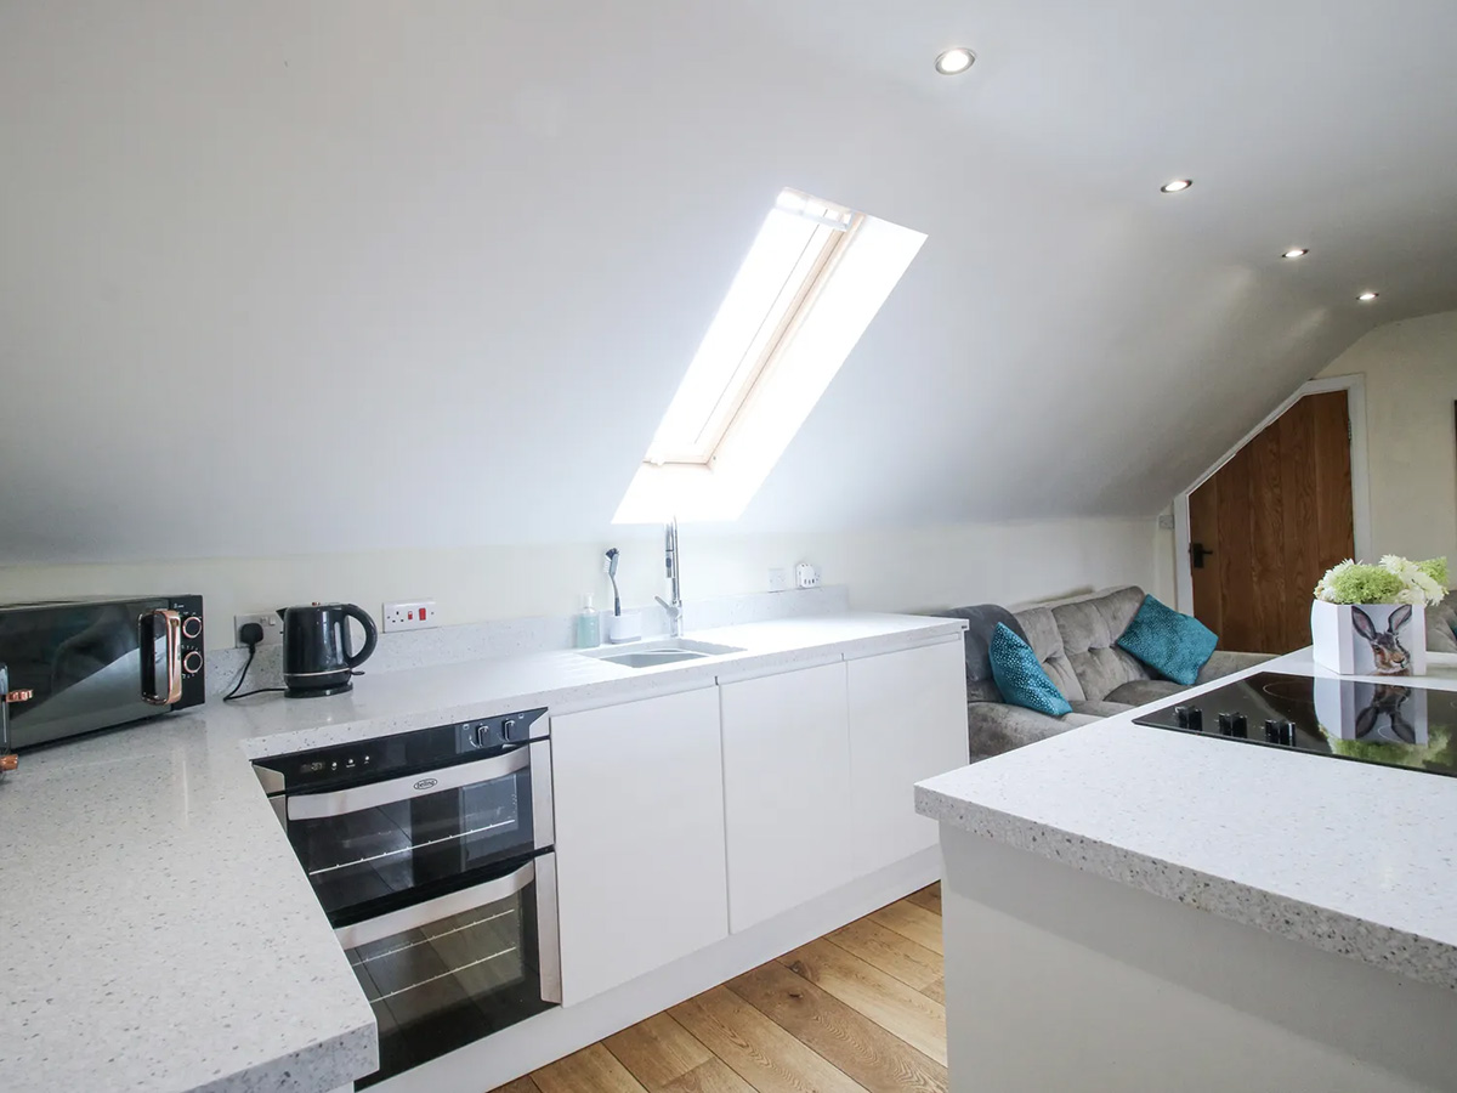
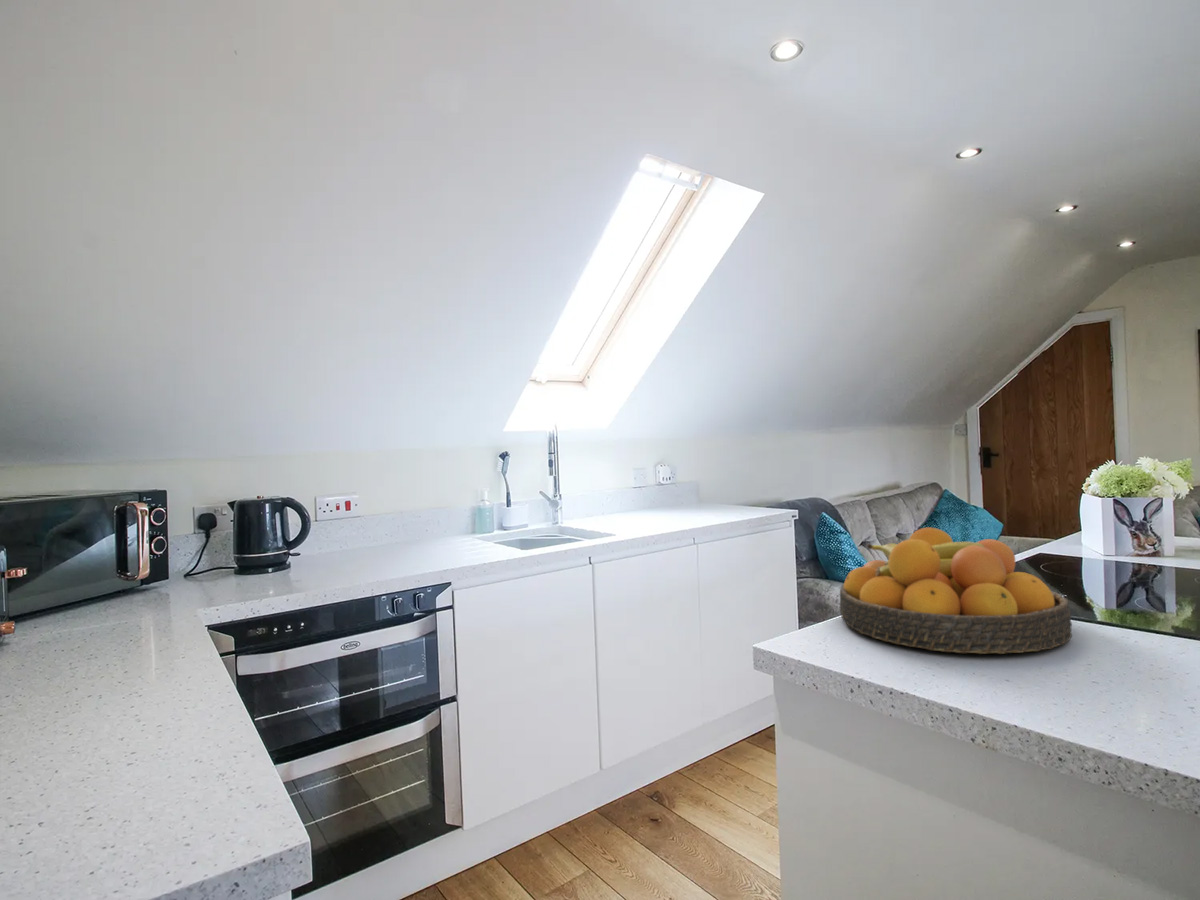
+ fruit bowl [839,527,1073,655]
